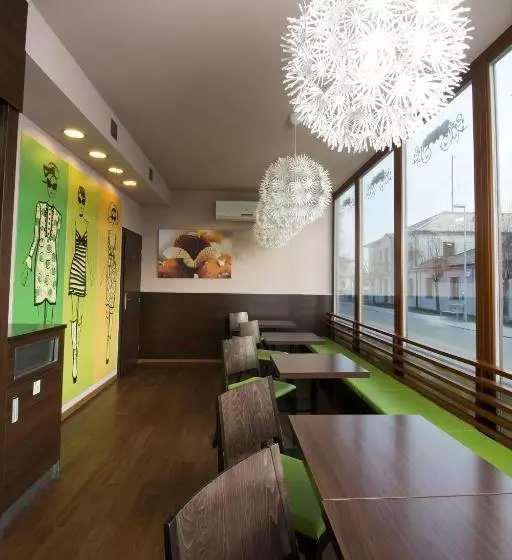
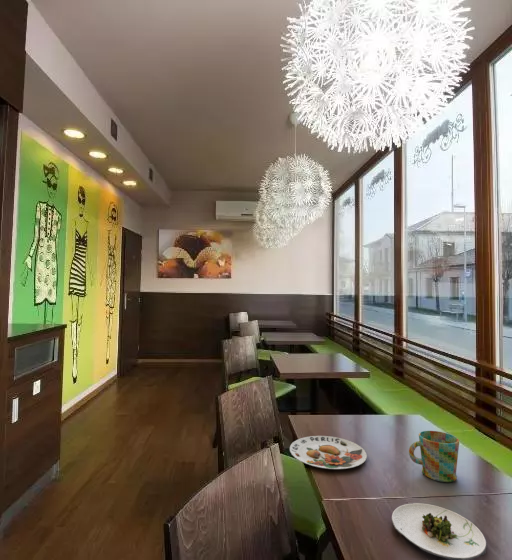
+ plate [289,435,368,470]
+ mug [408,430,460,483]
+ salad plate [391,502,488,560]
